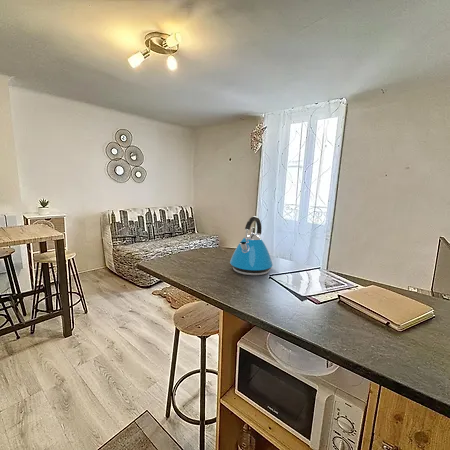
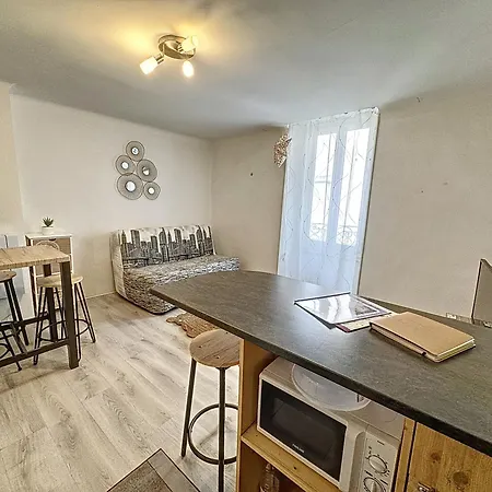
- kettle [229,215,274,276]
